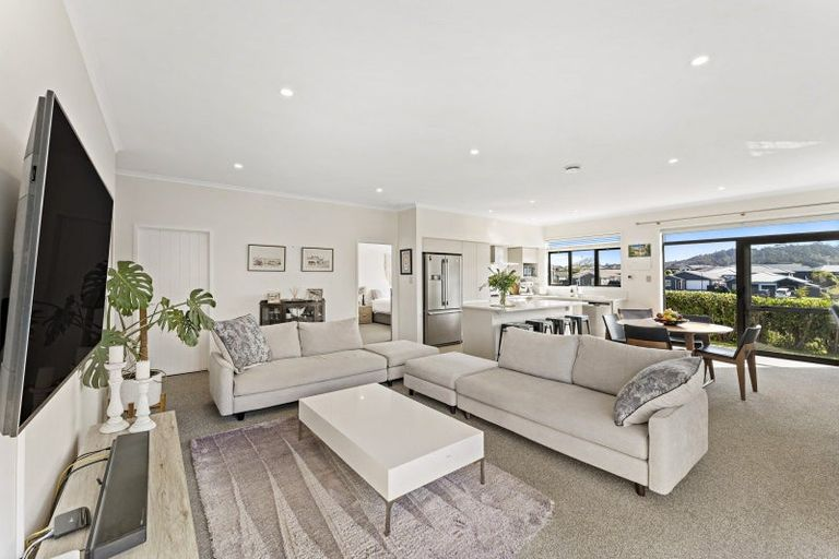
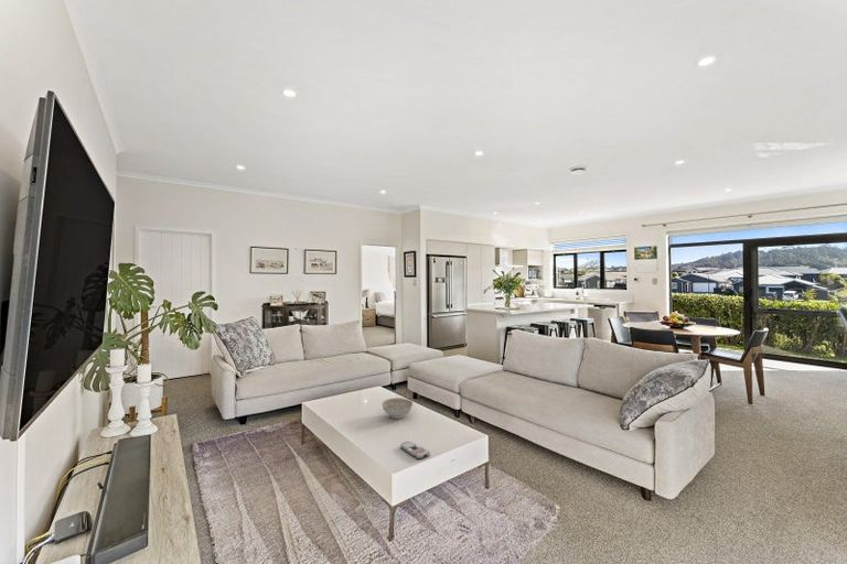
+ decorative bowl [380,397,414,420]
+ remote control [399,441,431,460]
